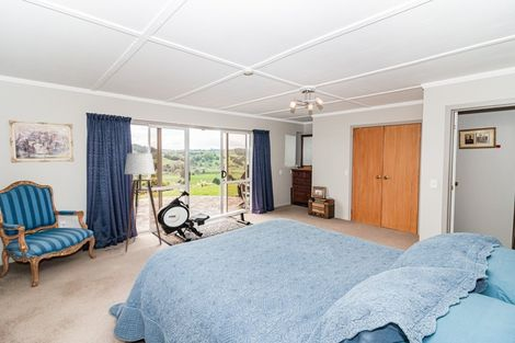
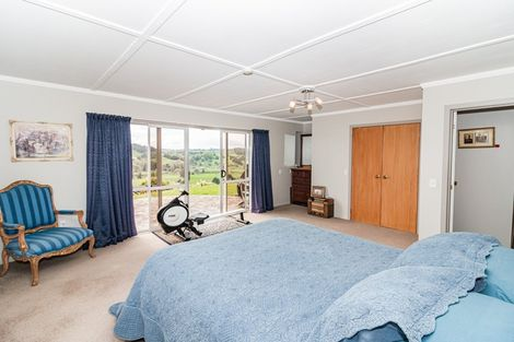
- floor lamp [105,152,163,253]
